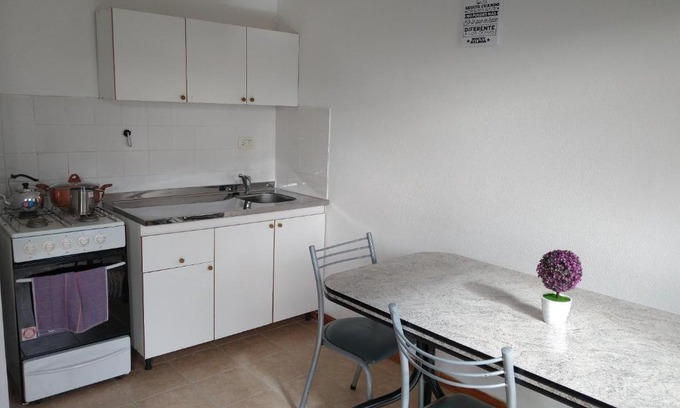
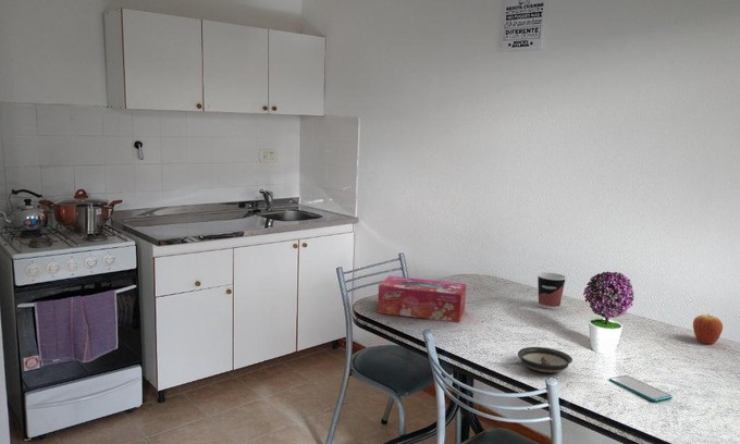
+ tissue box [377,275,467,323]
+ saucer [517,346,574,374]
+ fruit [692,312,724,345]
+ smartphone [608,374,673,404]
+ cup [536,272,567,310]
